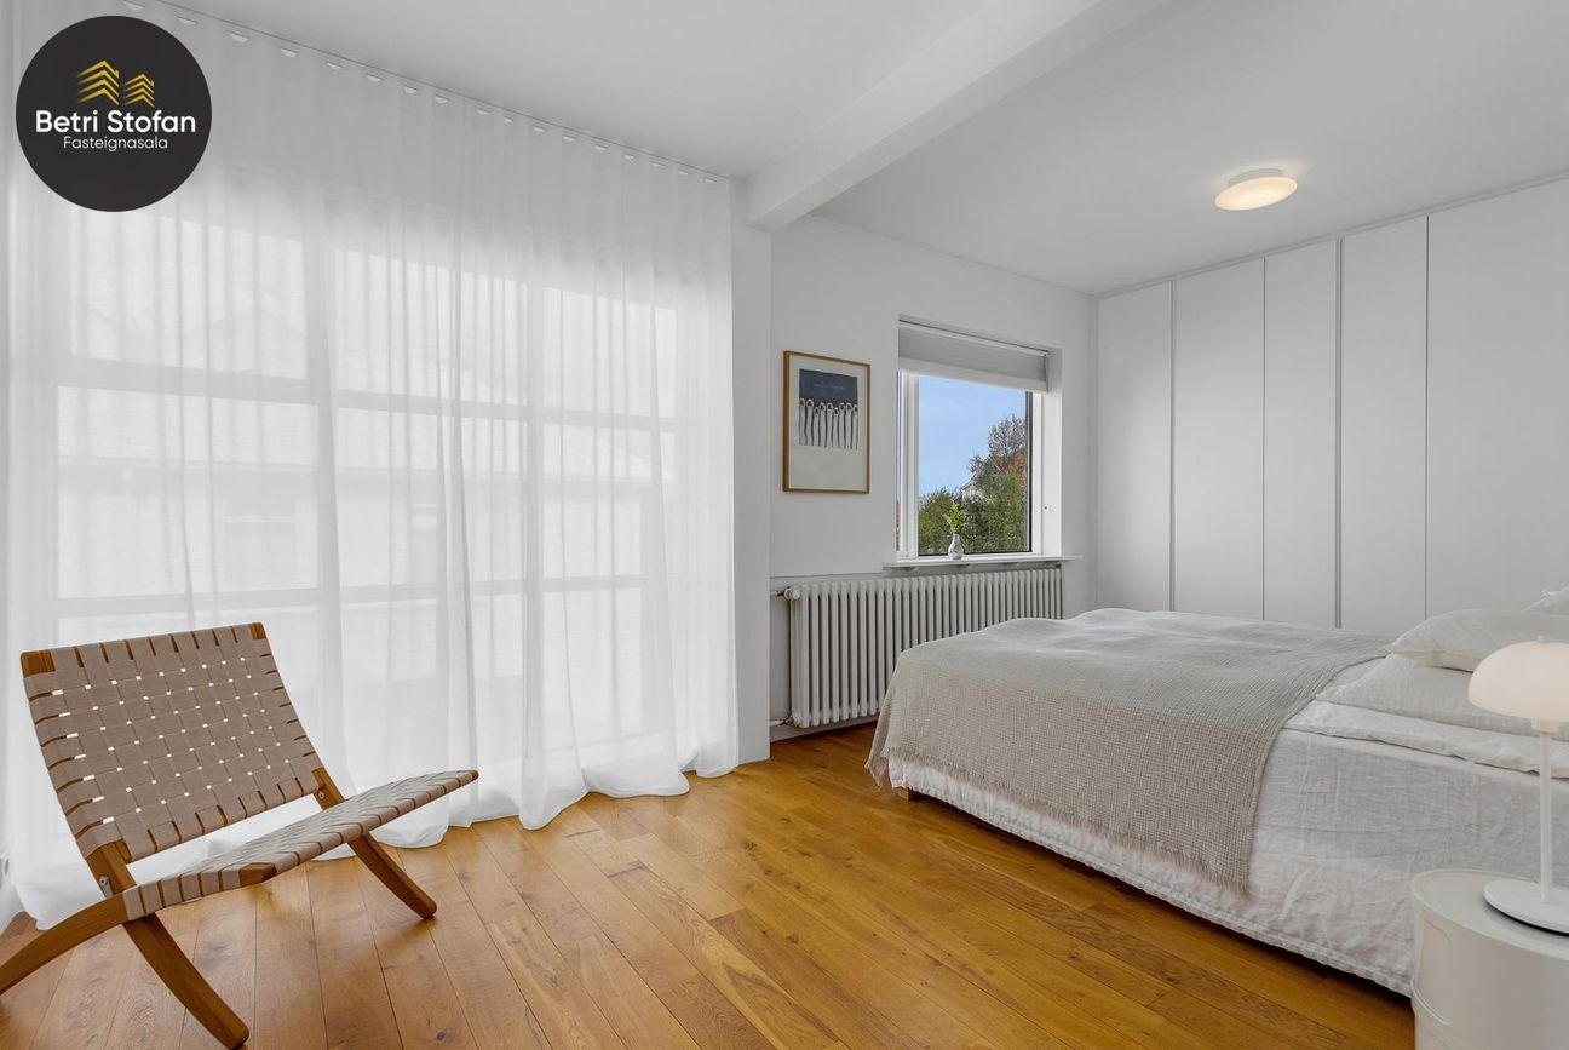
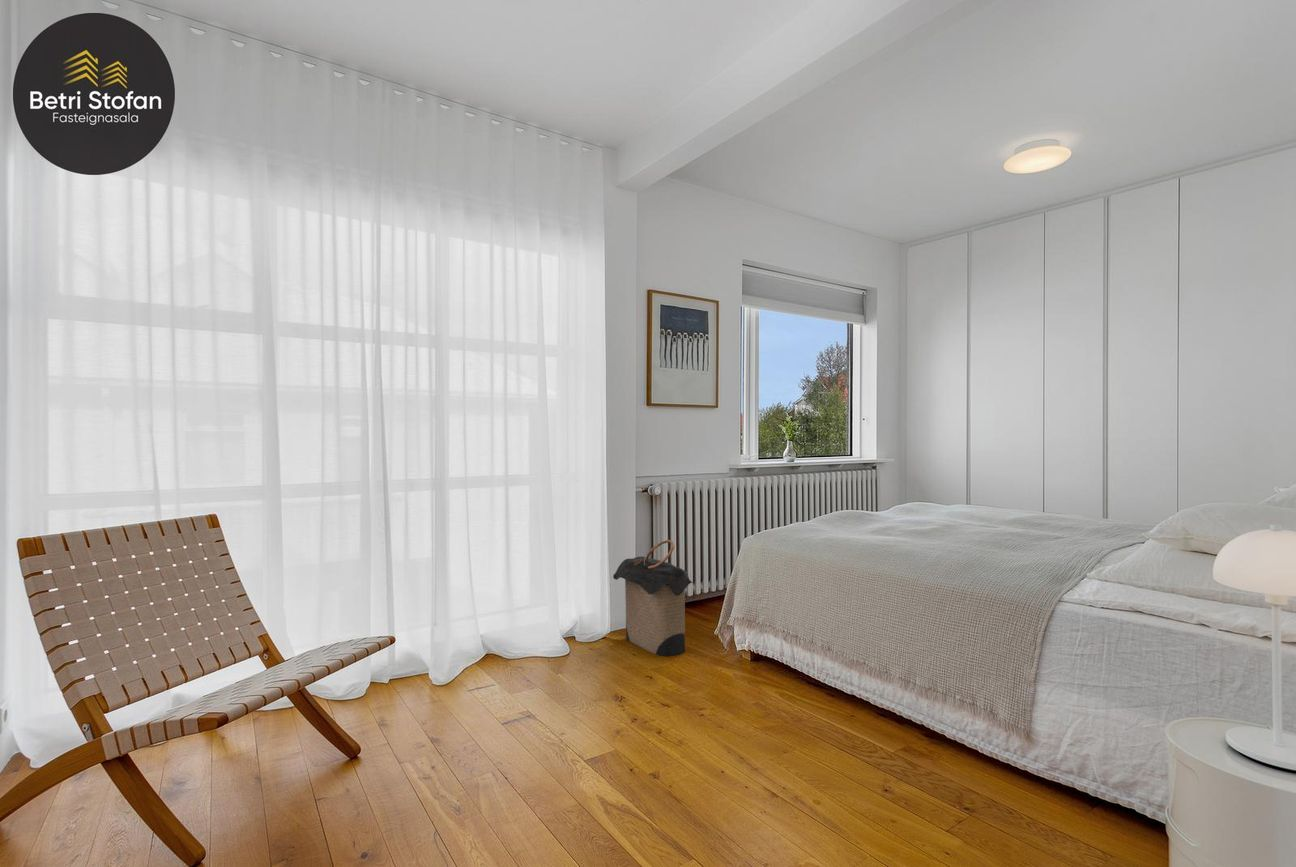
+ laundry hamper [612,539,695,658]
